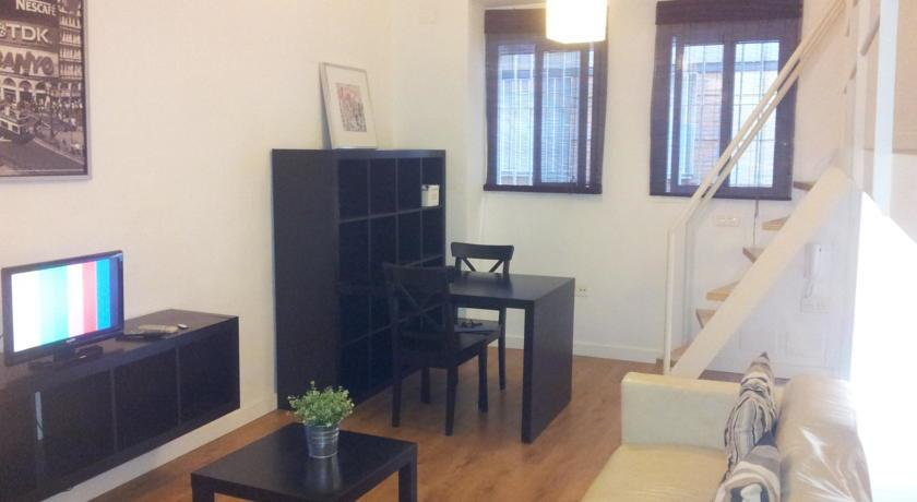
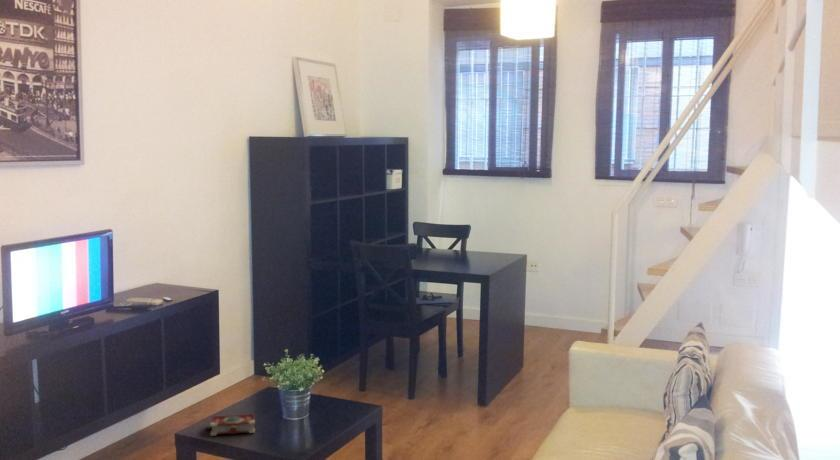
+ book [205,413,256,437]
